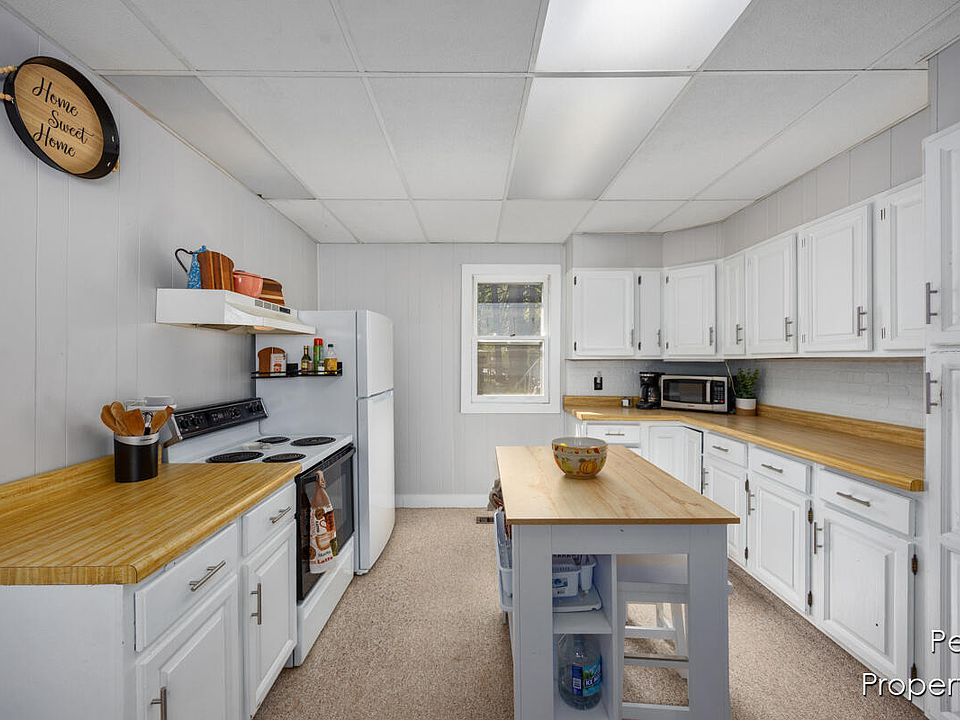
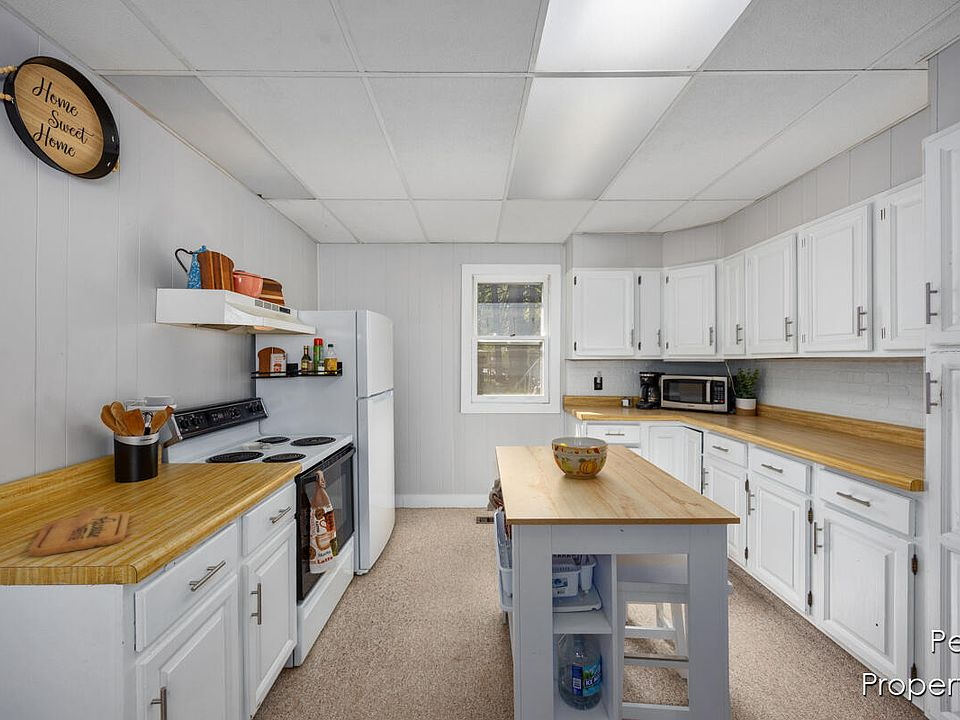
+ cutting board [28,506,130,557]
